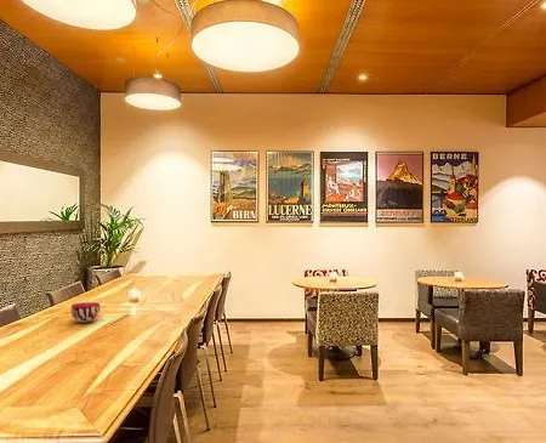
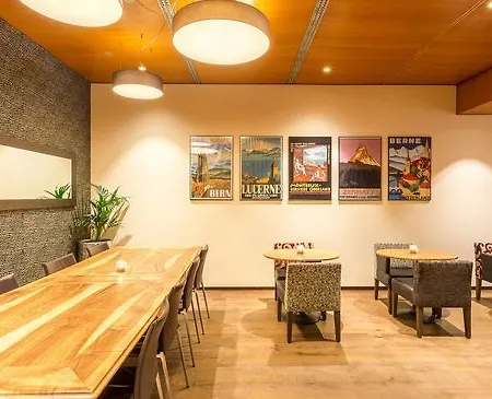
- decorative bowl [70,301,101,324]
